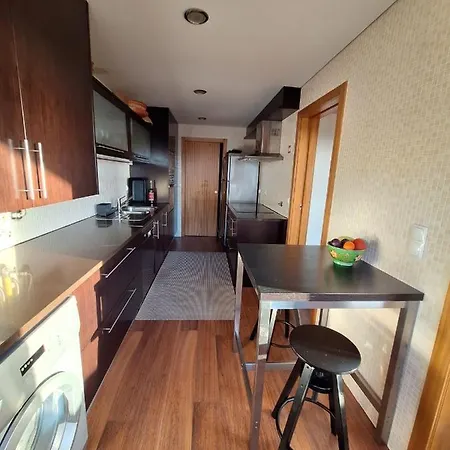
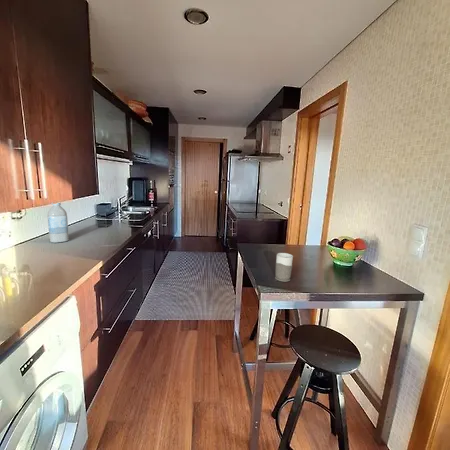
+ mug [274,252,294,283]
+ water bottle [47,202,69,243]
